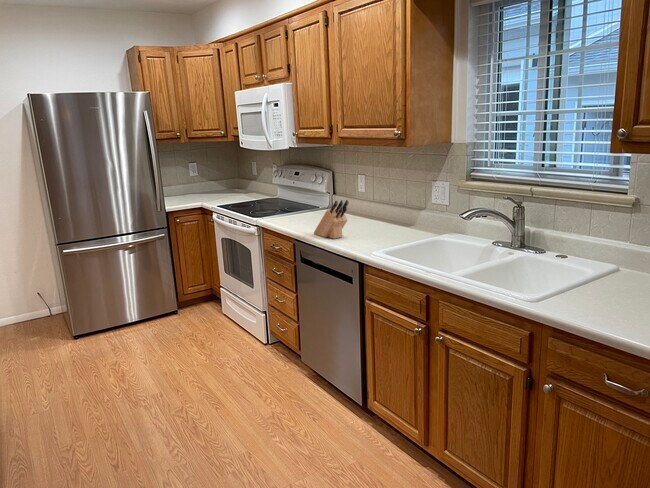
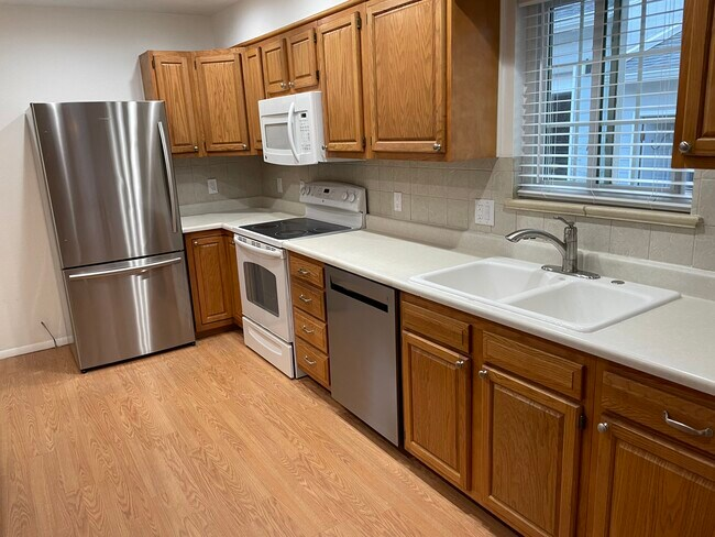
- knife block [313,199,349,239]
